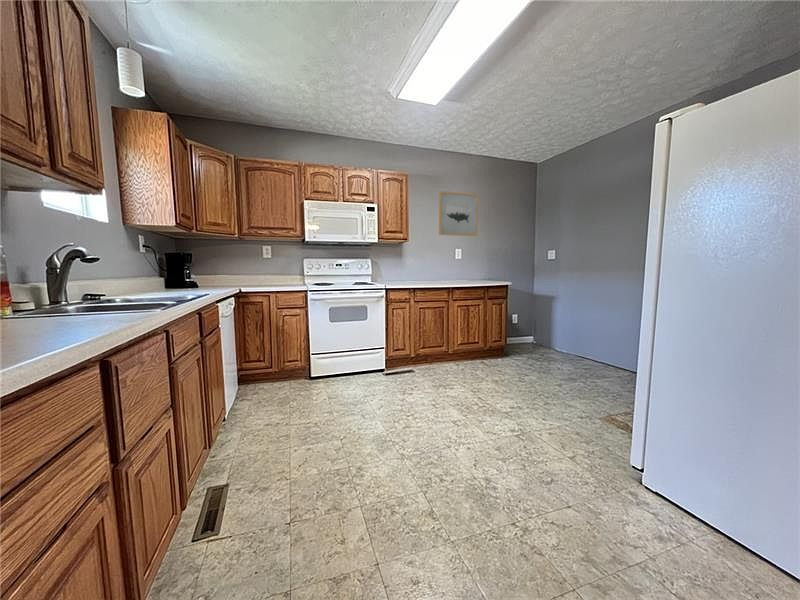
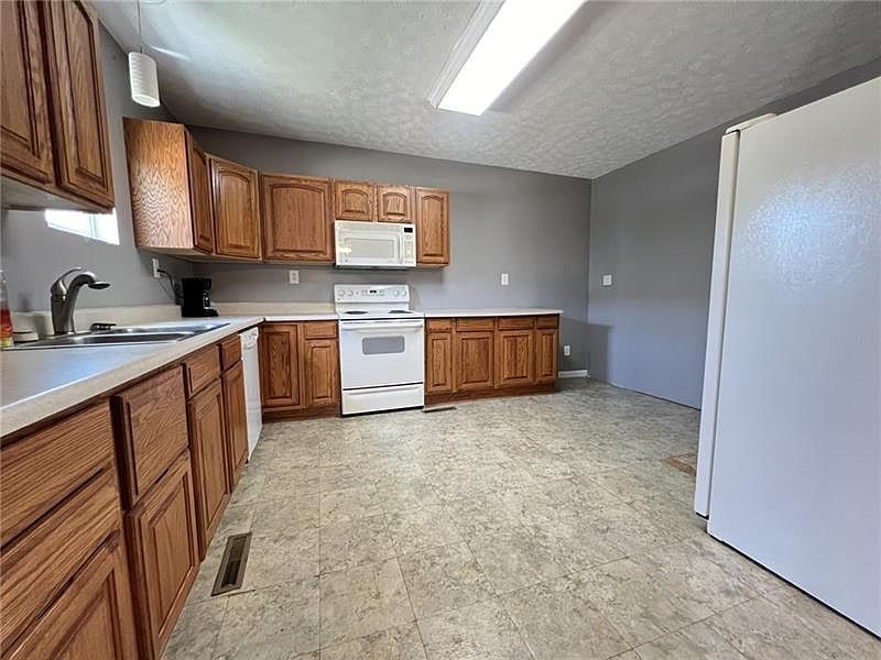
- wall art [438,190,479,237]
